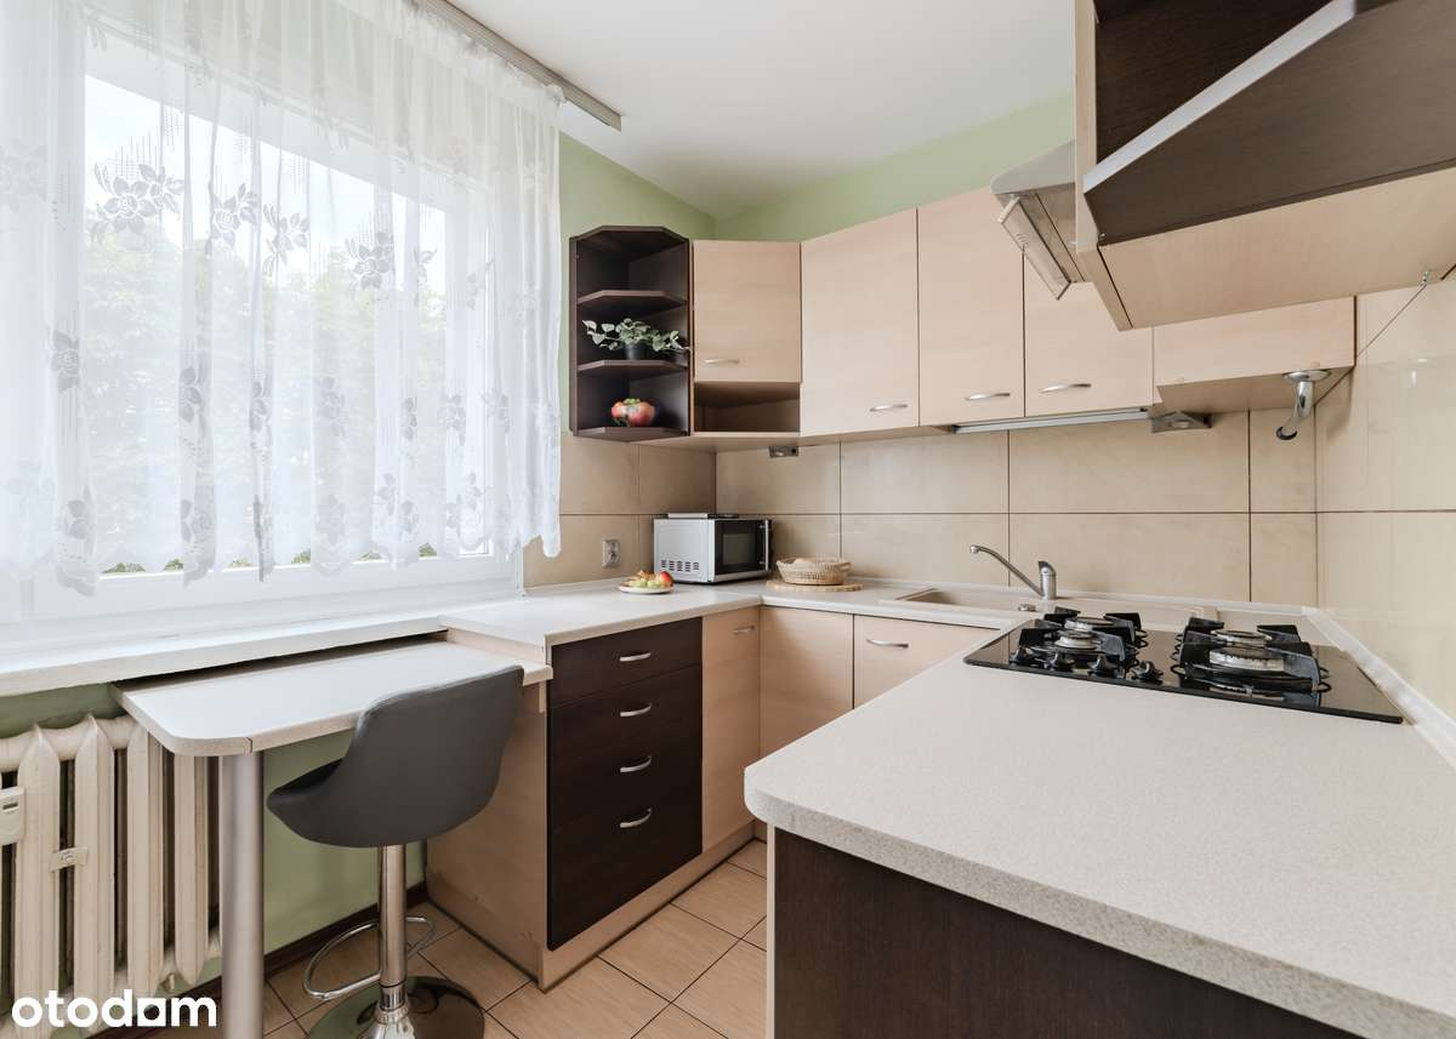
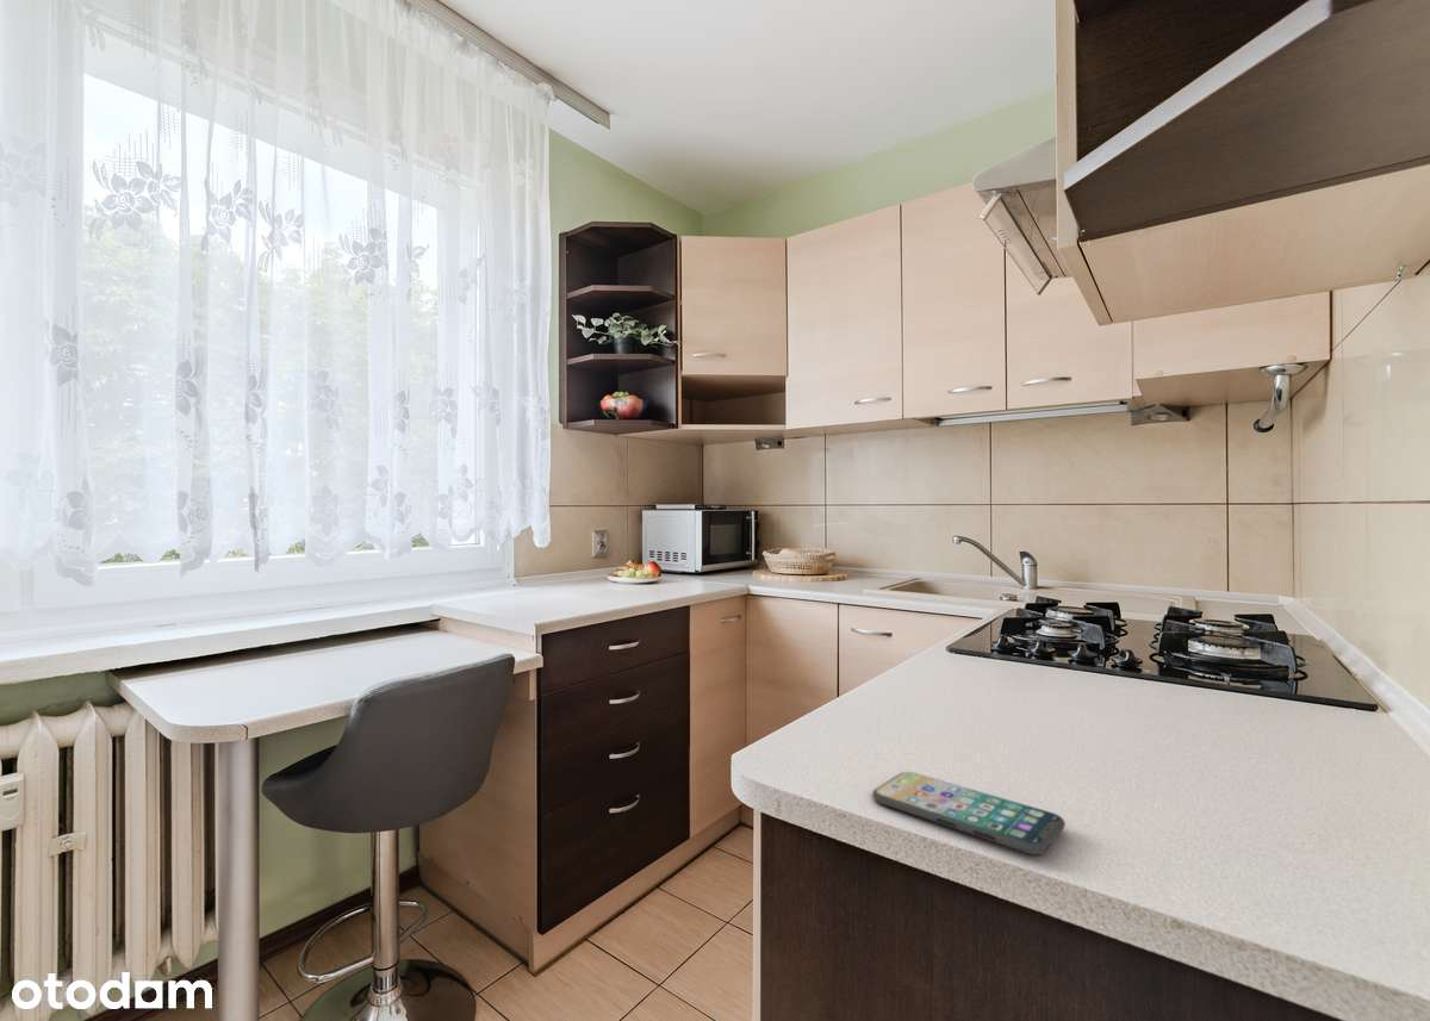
+ smartphone [871,771,1067,855]
